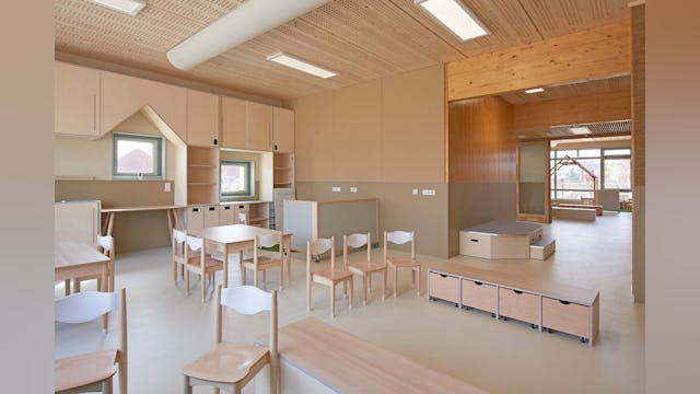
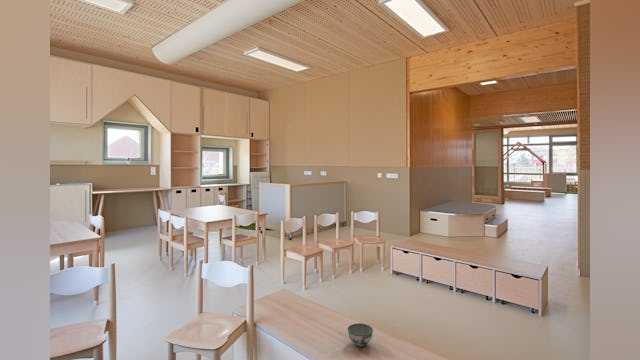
+ bowl [347,322,374,348]
